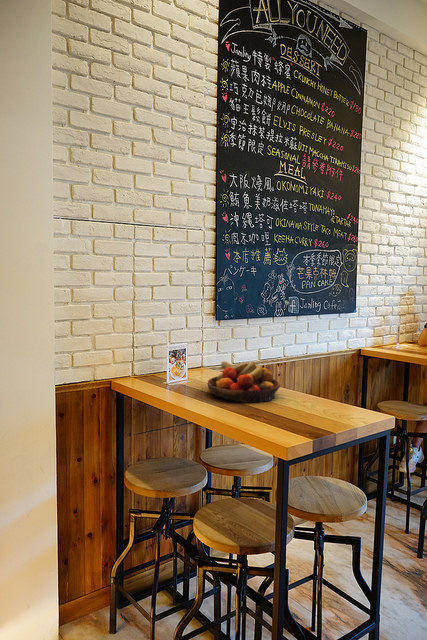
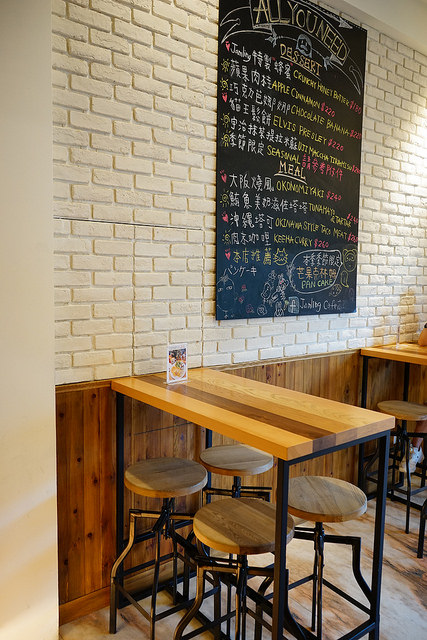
- fruit bowl [207,360,281,404]
